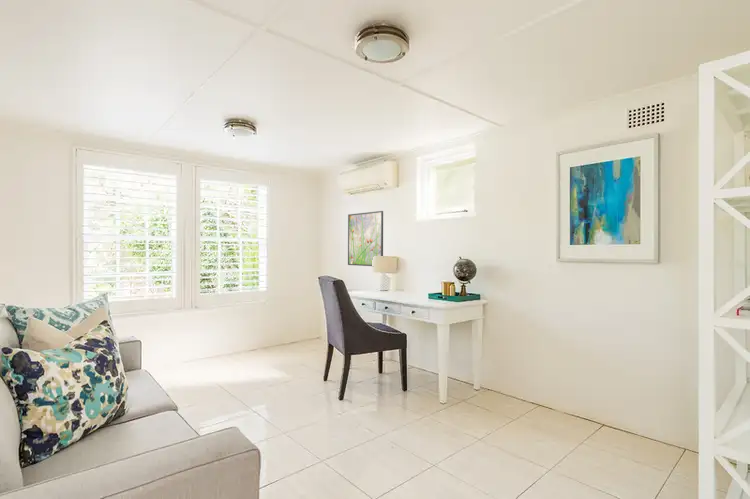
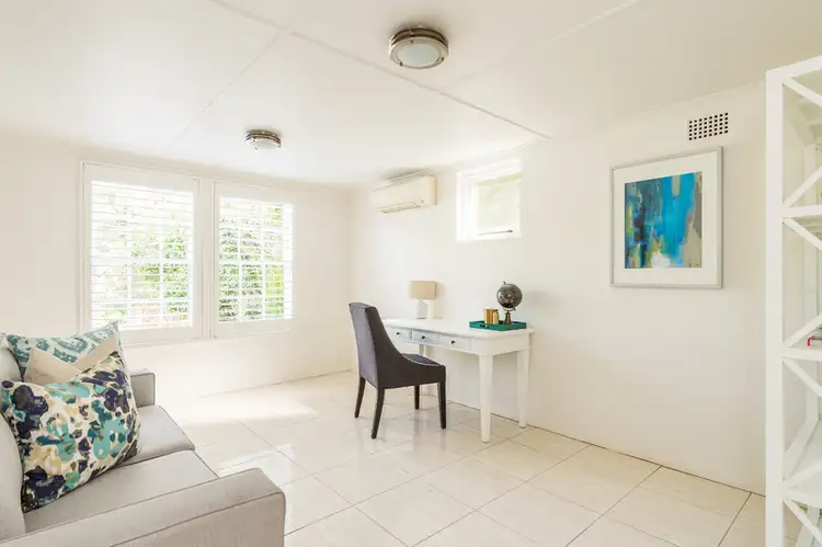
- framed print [347,210,384,267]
